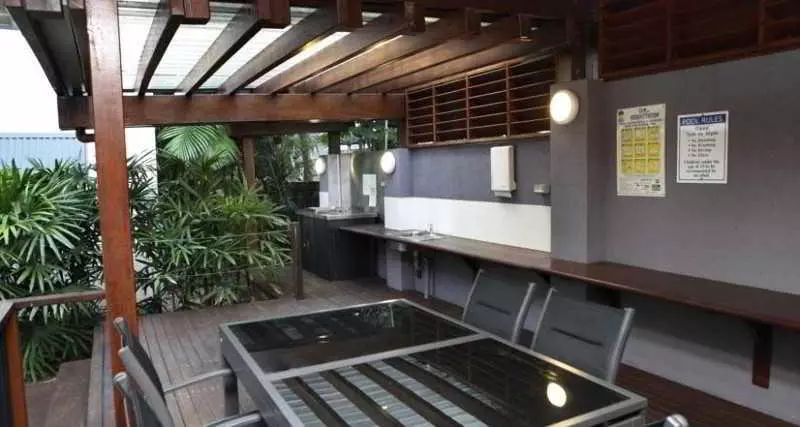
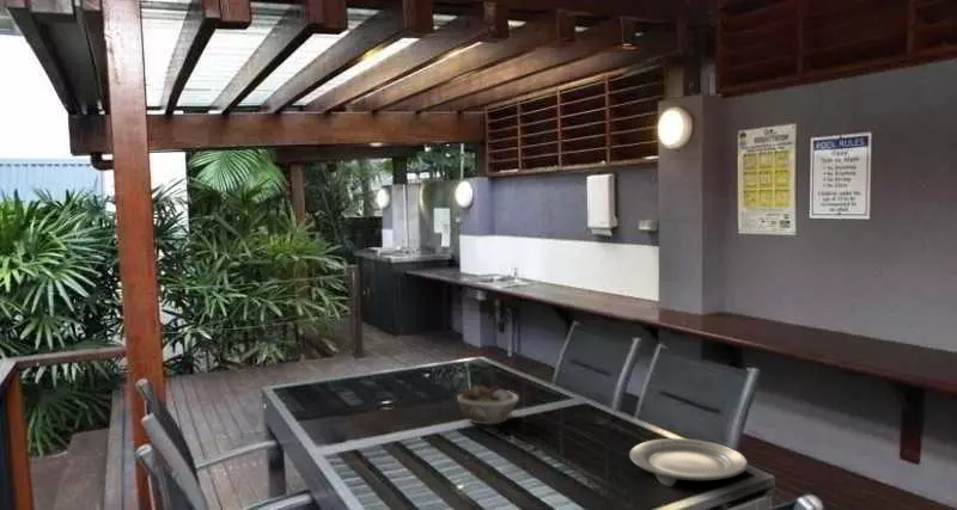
+ succulent planter [456,385,520,425]
+ chinaware [628,437,749,481]
